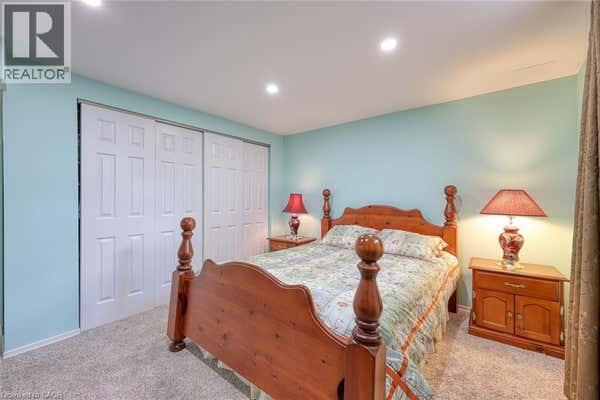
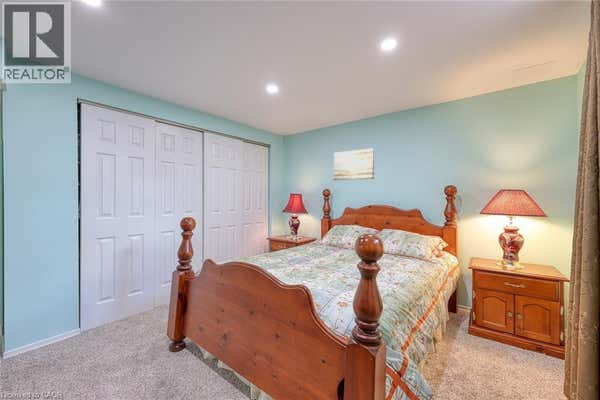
+ wall art [333,148,375,181]
